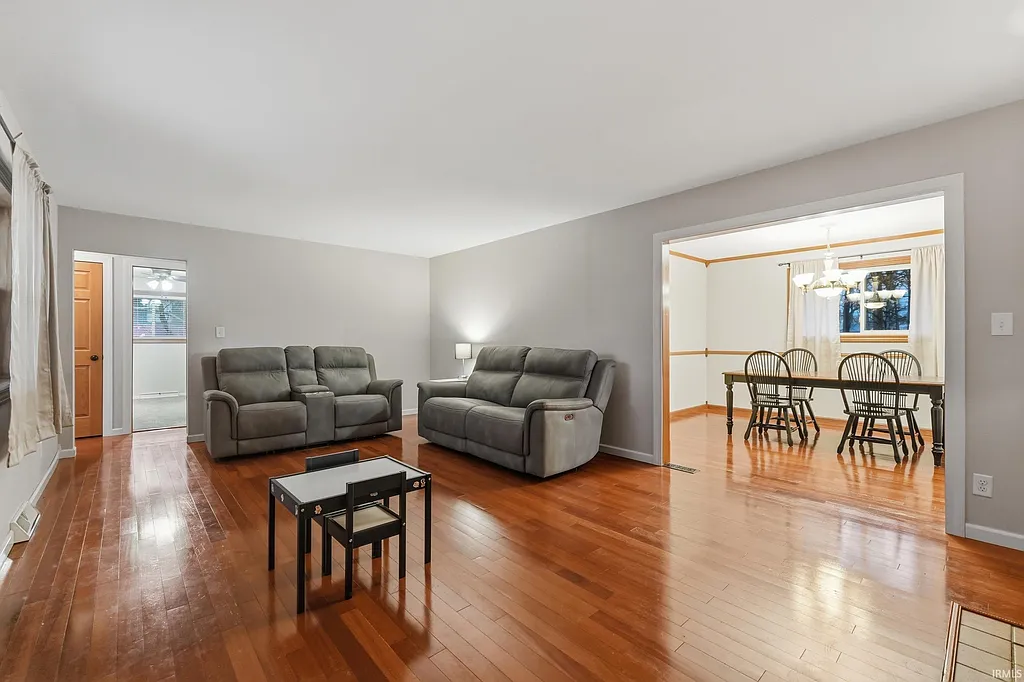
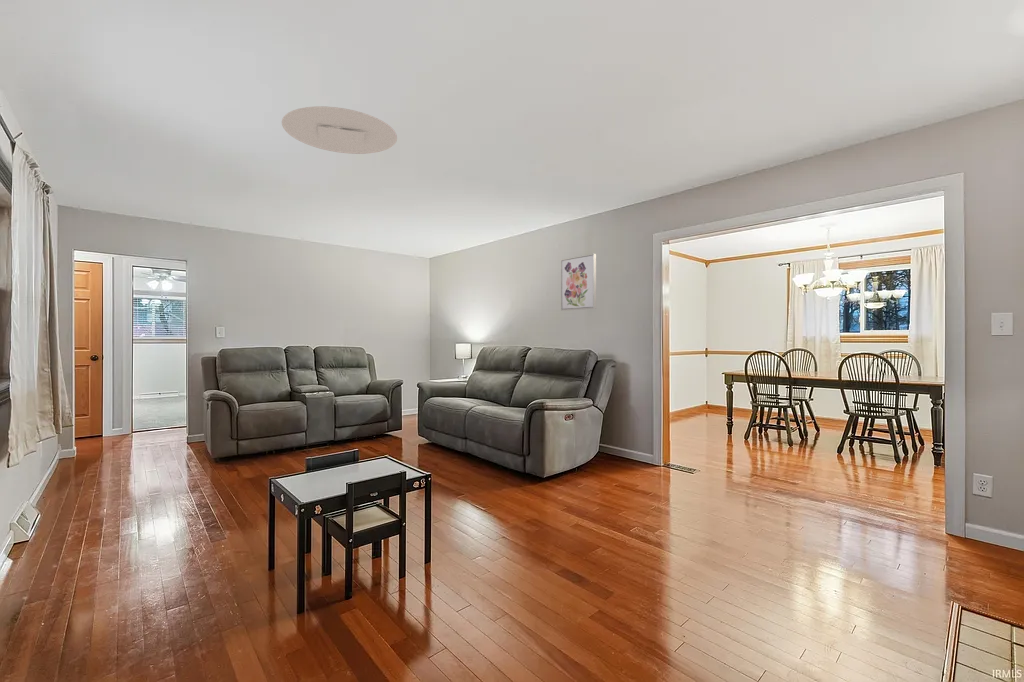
+ wall art [560,253,597,312]
+ ceiling light [281,105,398,155]
